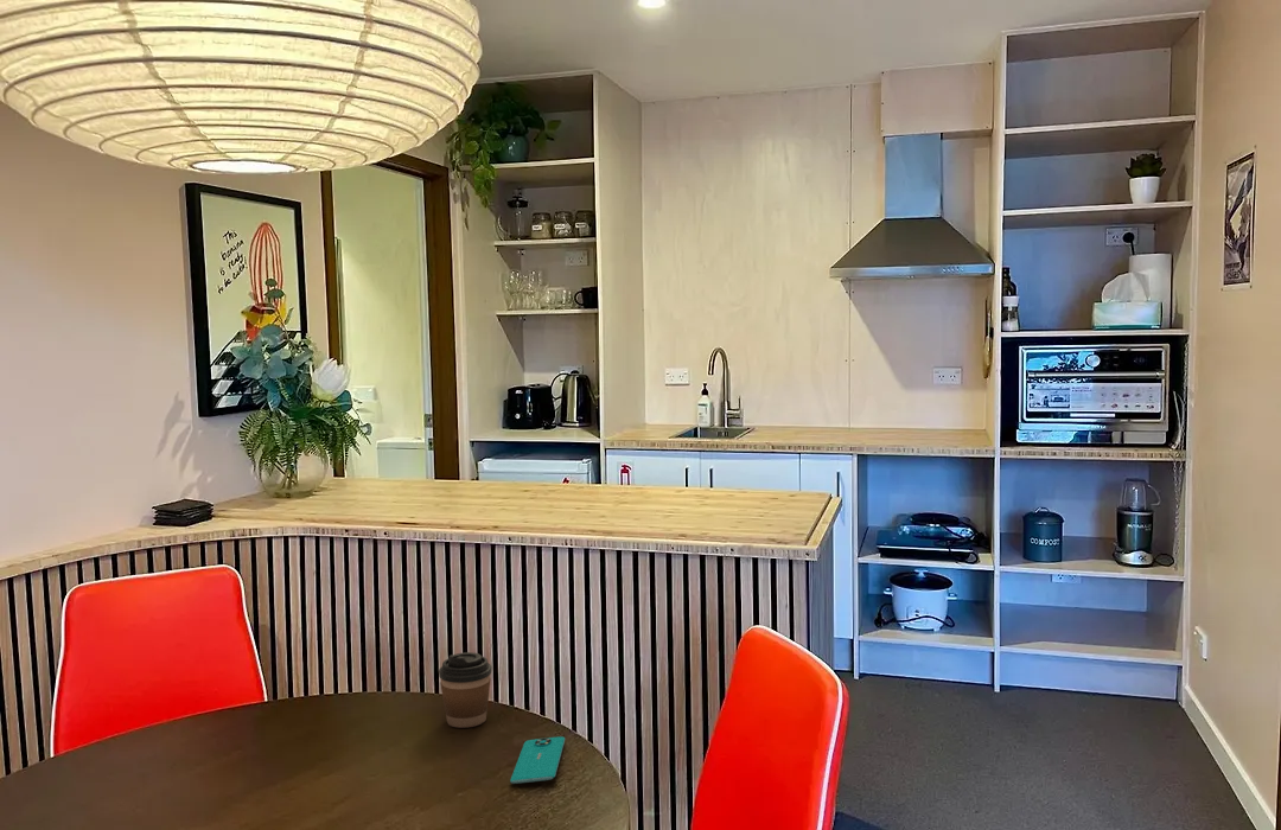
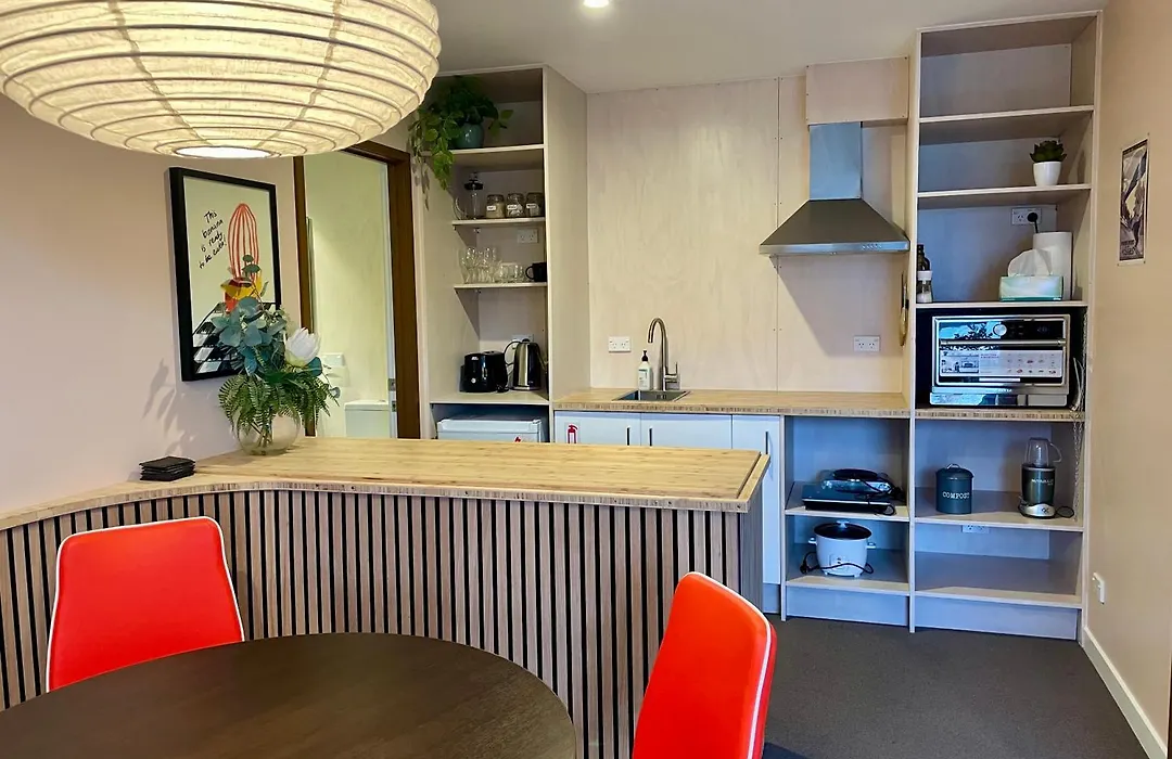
- coffee cup [438,651,492,729]
- smartphone [509,735,566,785]
